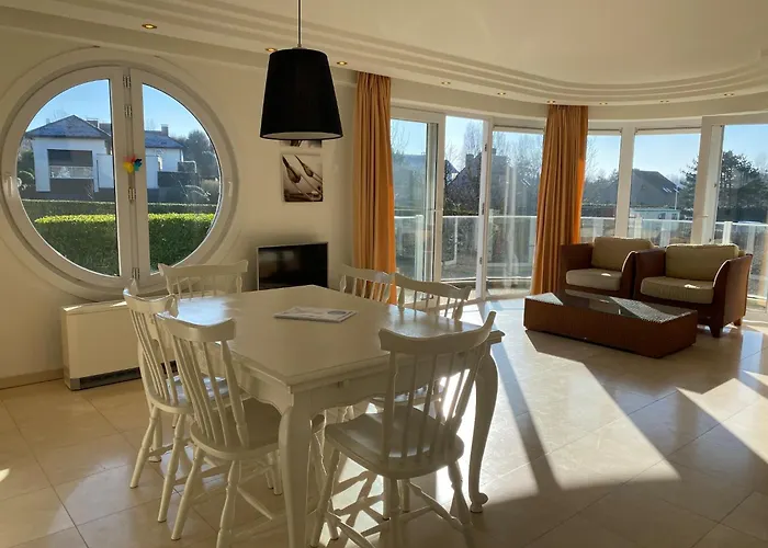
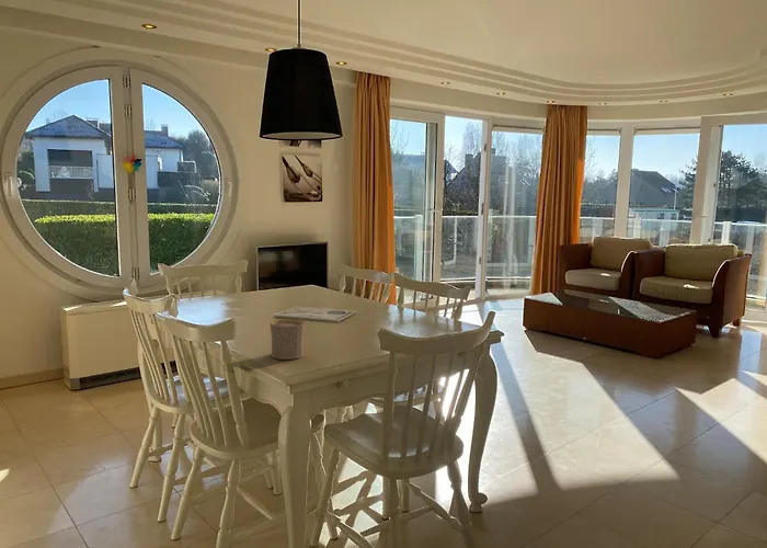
+ cup [270,318,306,361]
